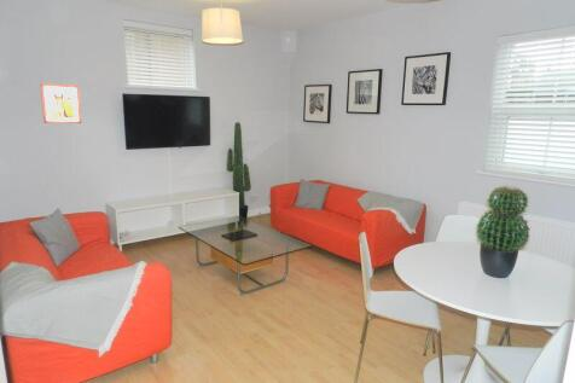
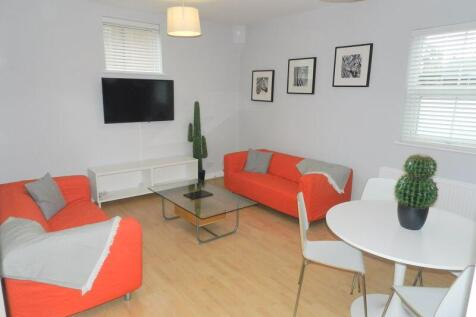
- wall art [40,82,82,124]
